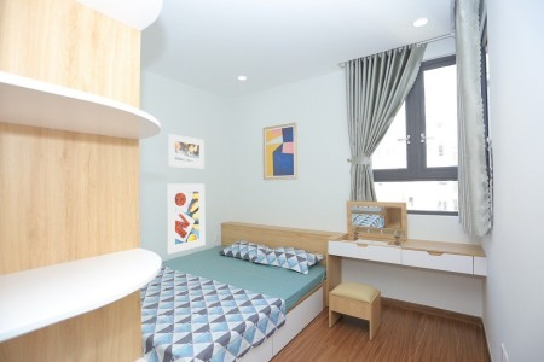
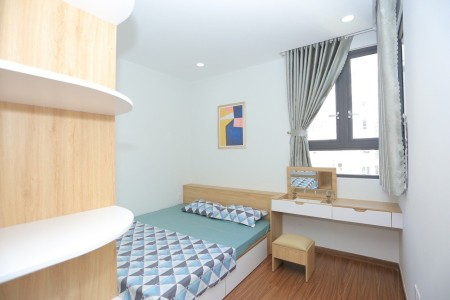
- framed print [166,183,206,255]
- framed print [167,133,206,169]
